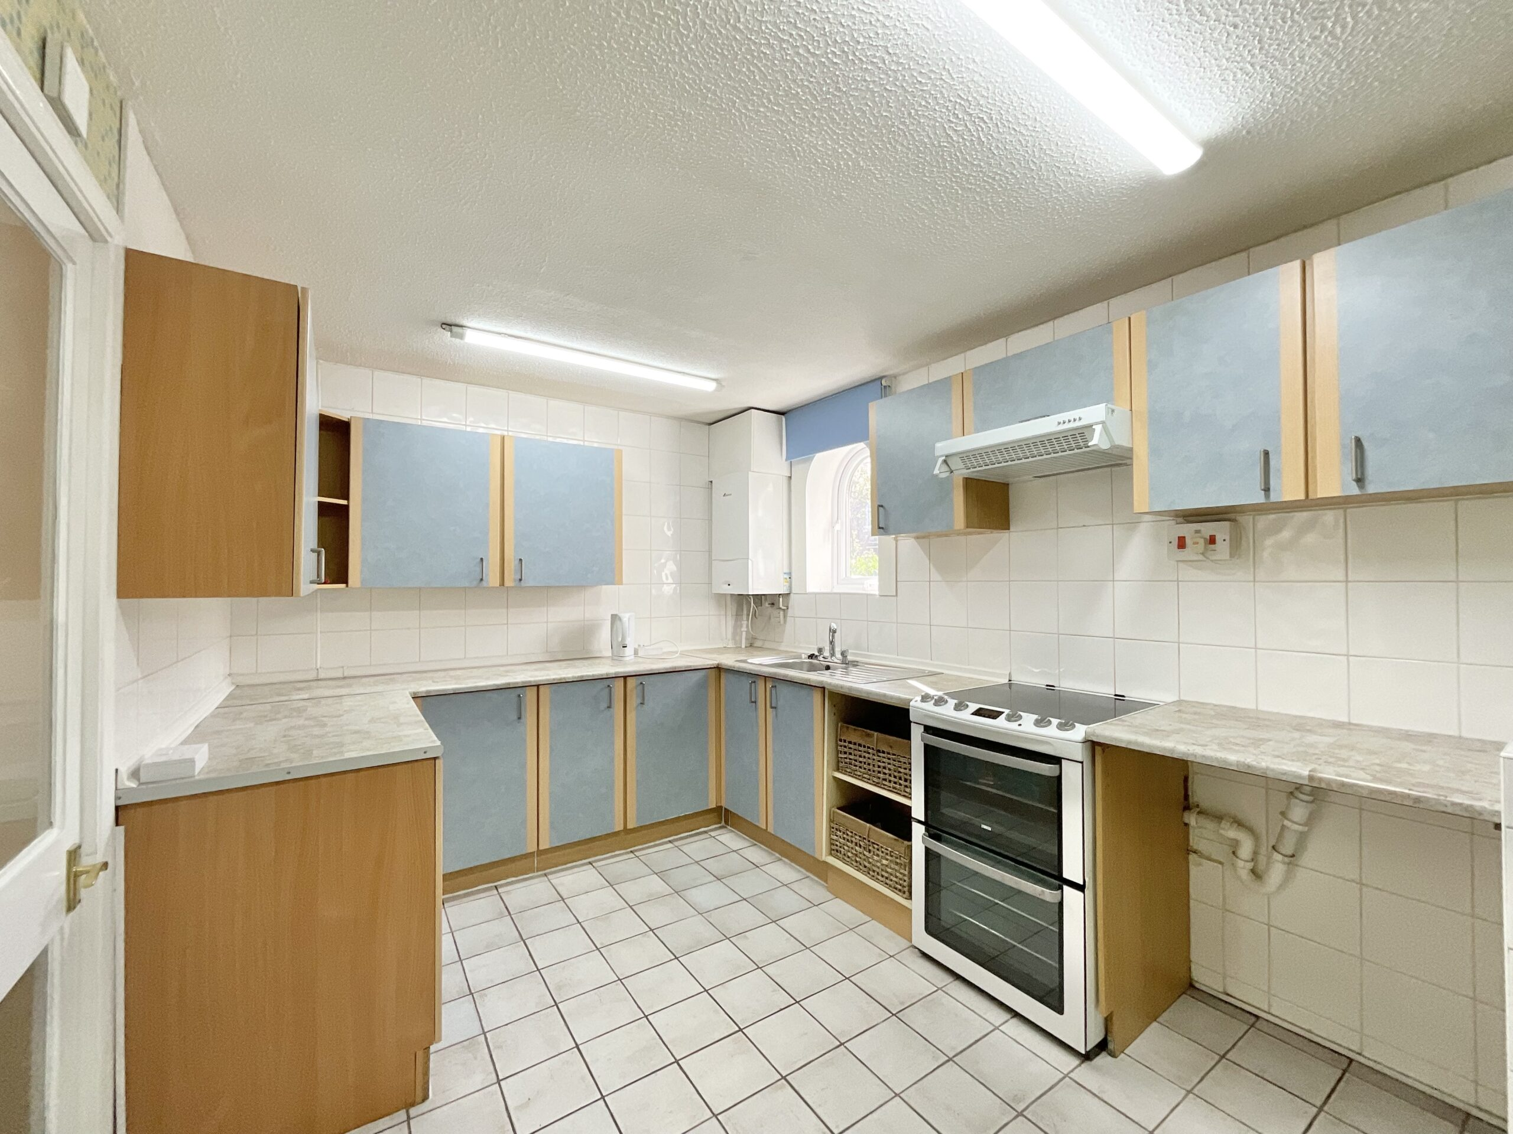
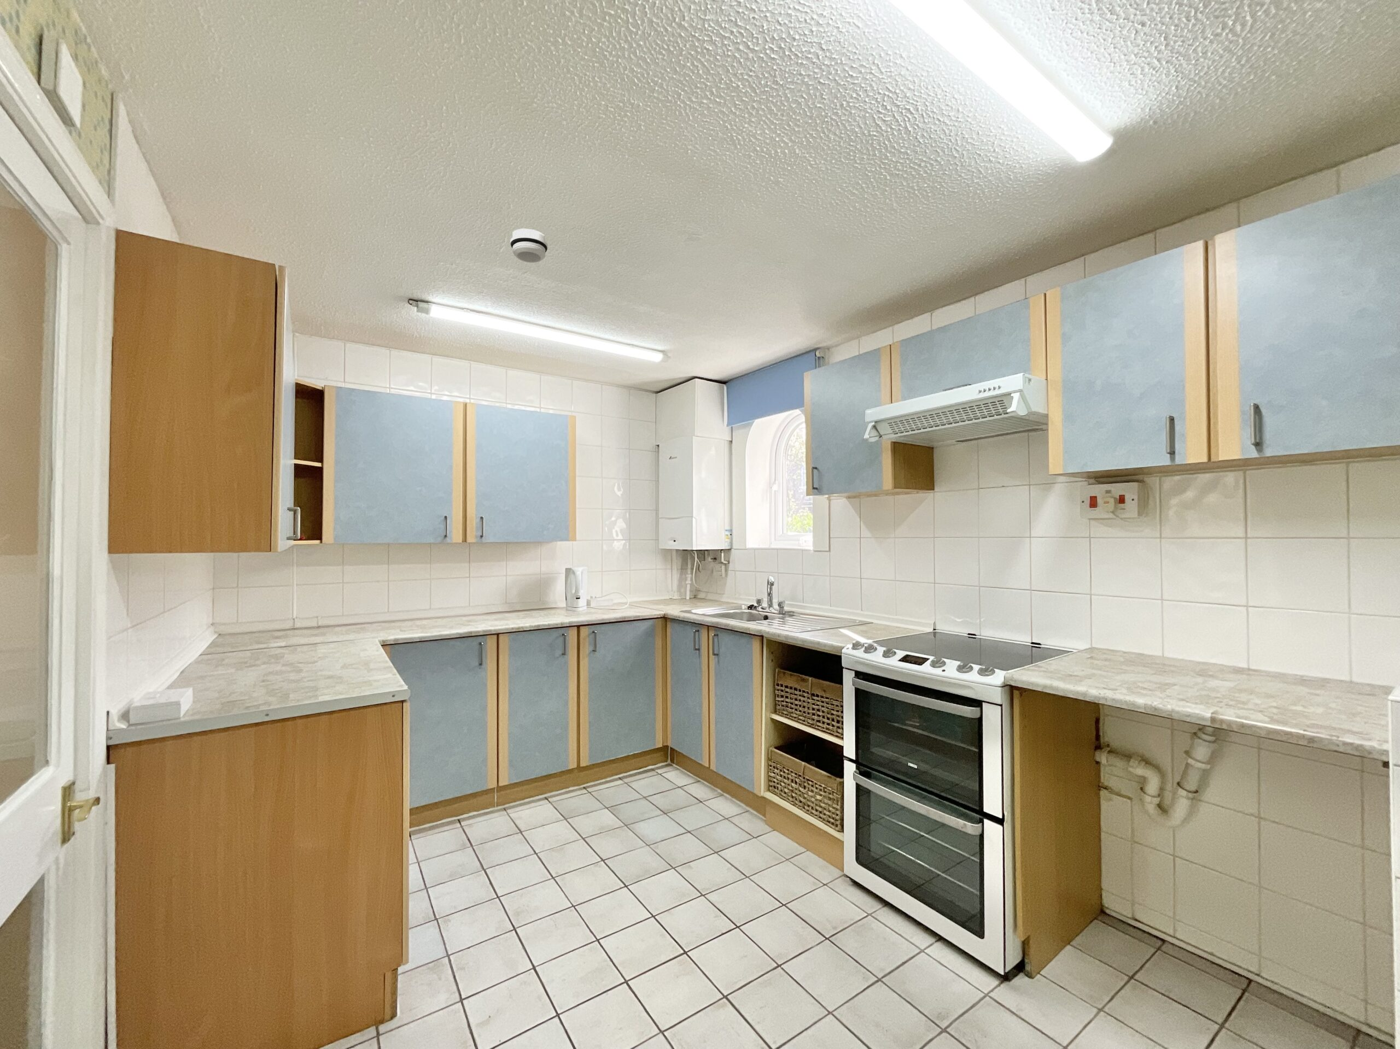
+ smoke detector [509,228,548,263]
